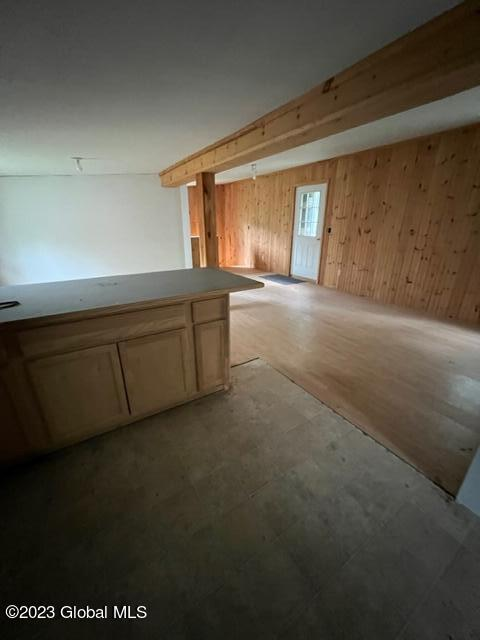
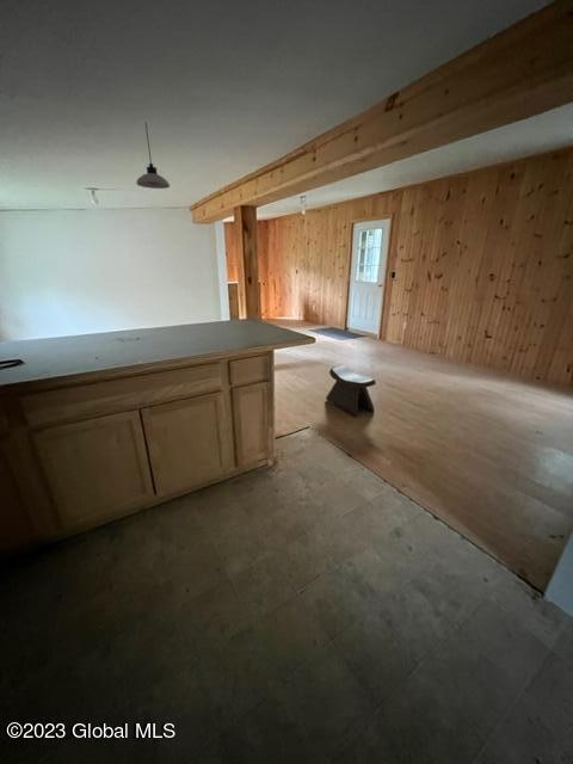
+ stool [325,364,377,418]
+ pendant light [135,122,171,190]
